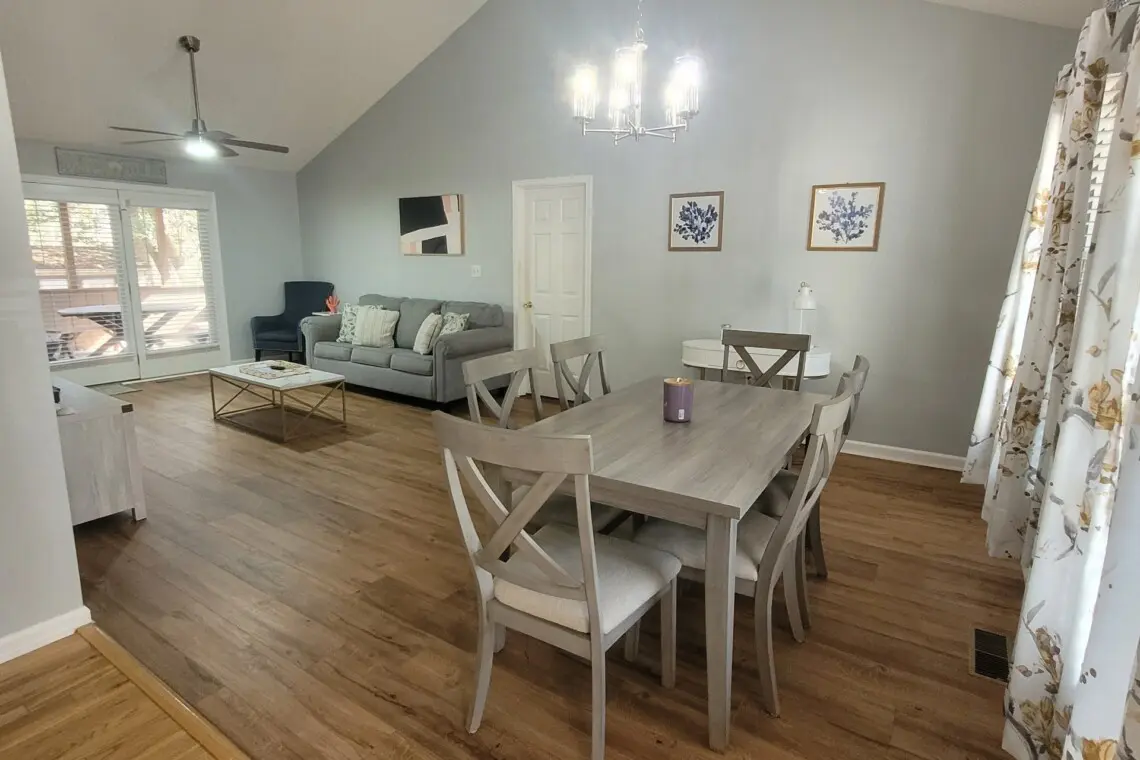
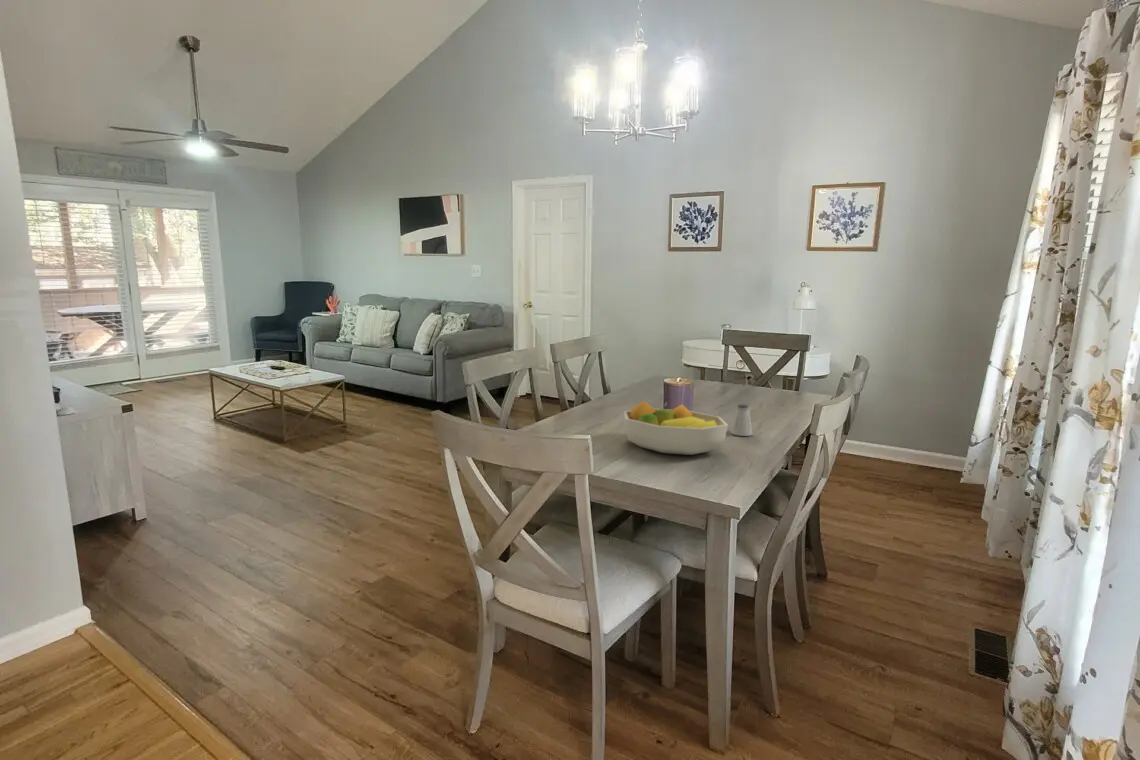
+ saltshaker [730,403,753,437]
+ fruit bowl [623,400,729,456]
